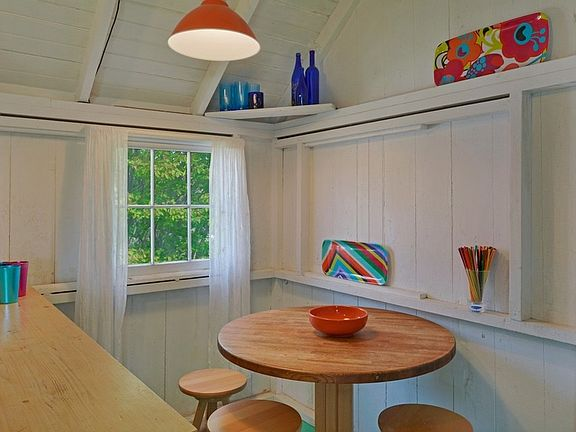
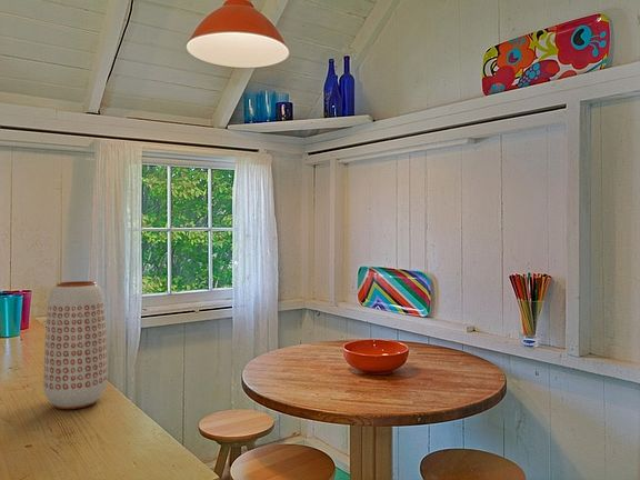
+ planter [42,280,108,410]
